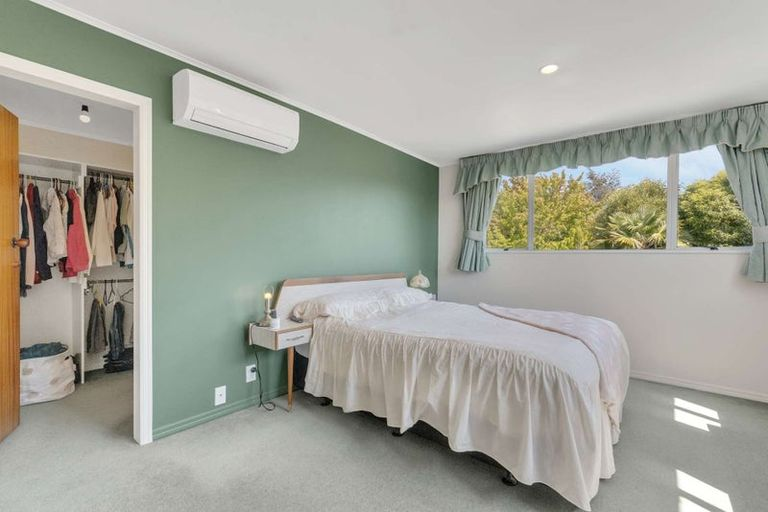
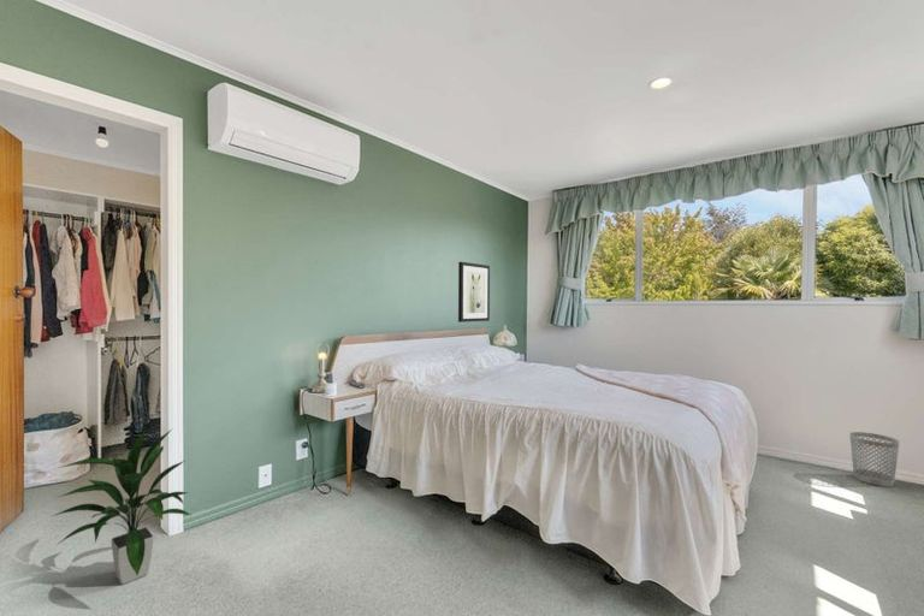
+ wastebasket [848,431,901,487]
+ wall art [457,261,491,324]
+ indoor plant [51,428,192,586]
